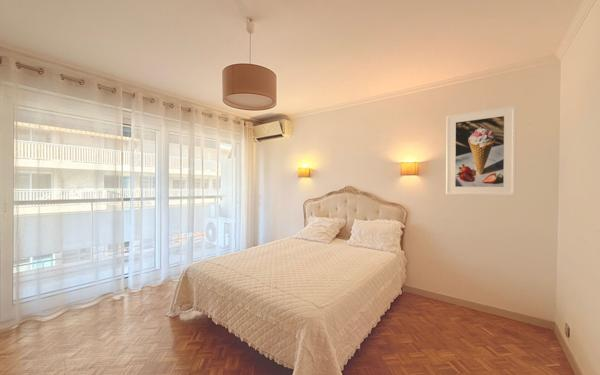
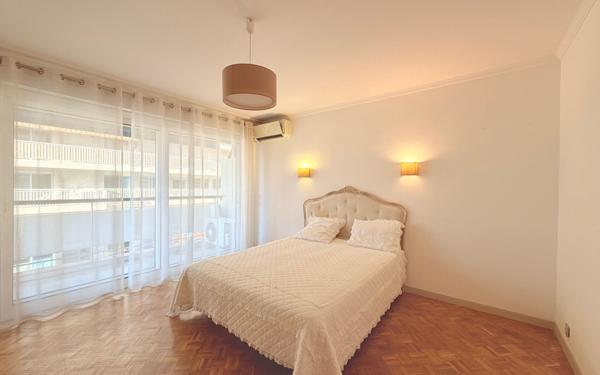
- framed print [445,104,517,197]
